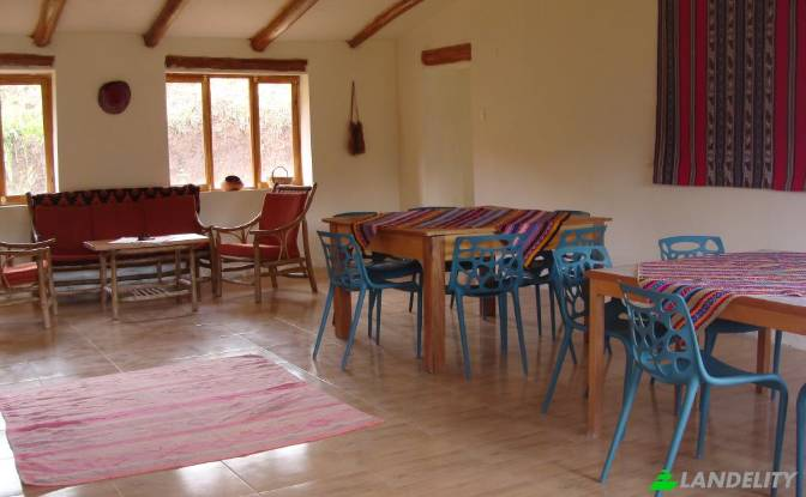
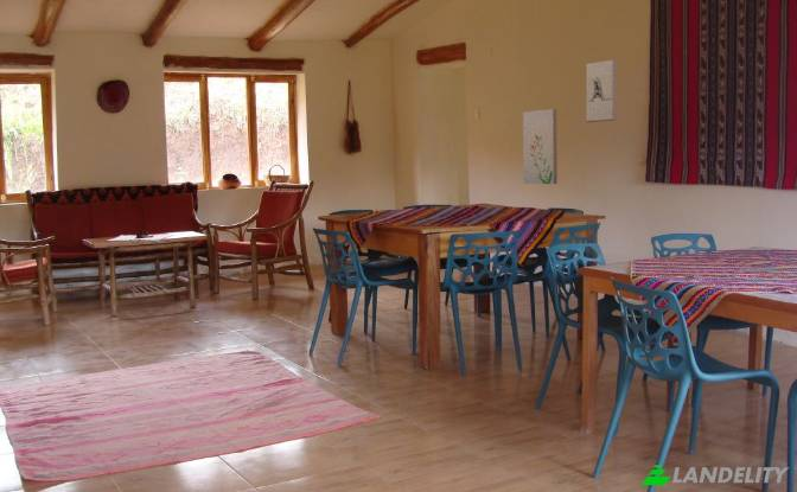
+ wall sculpture [586,58,618,123]
+ wall art [522,108,559,185]
